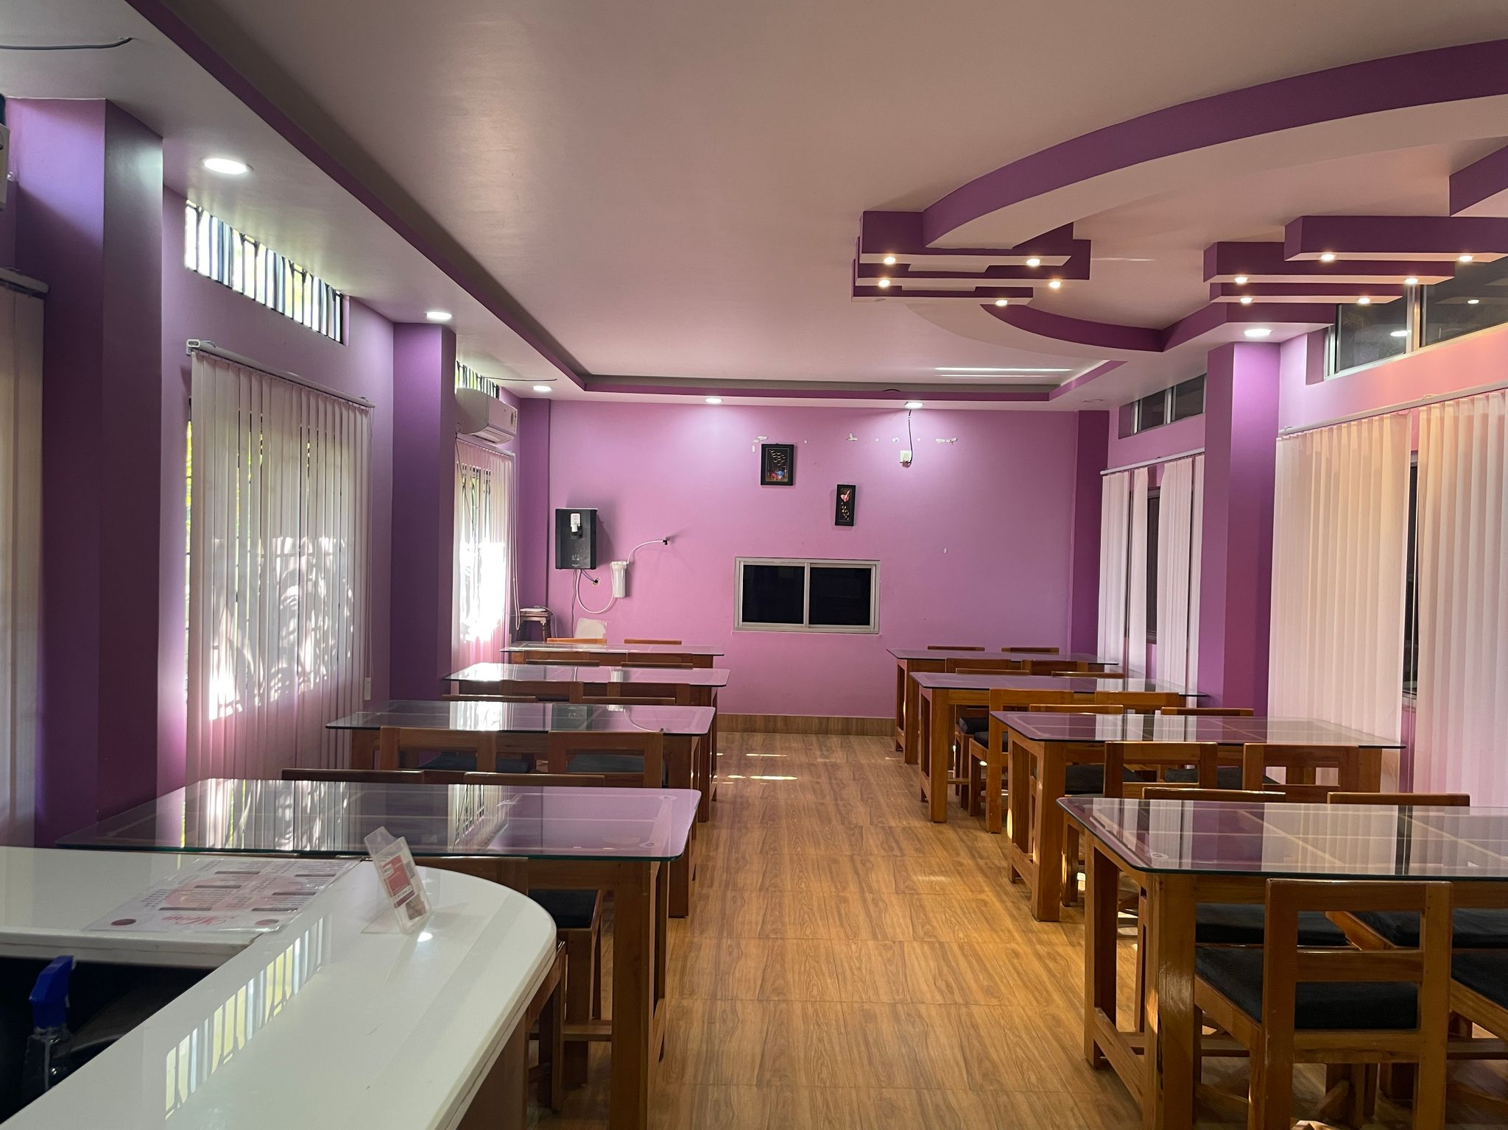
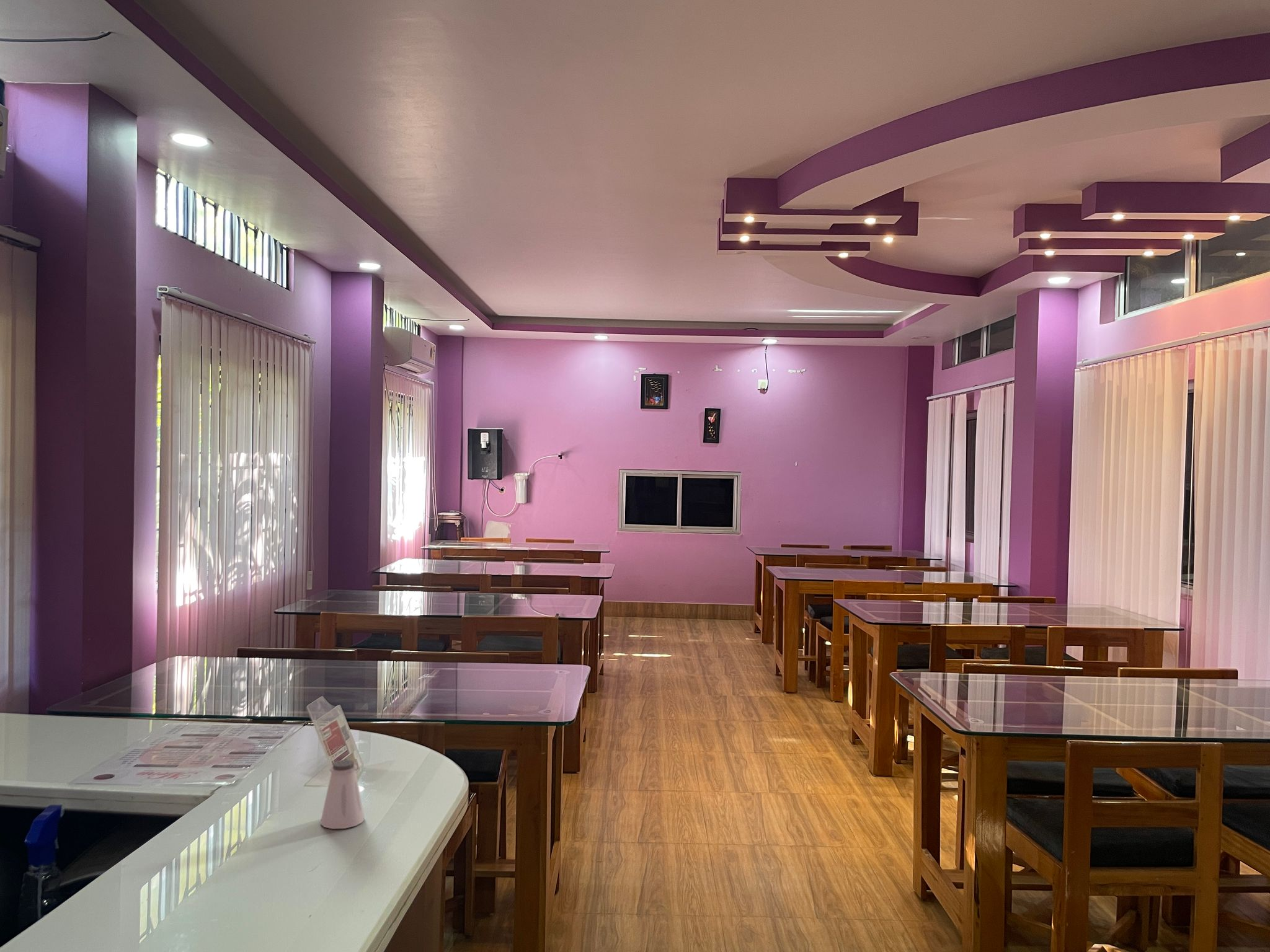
+ saltshaker [319,759,365,830]
